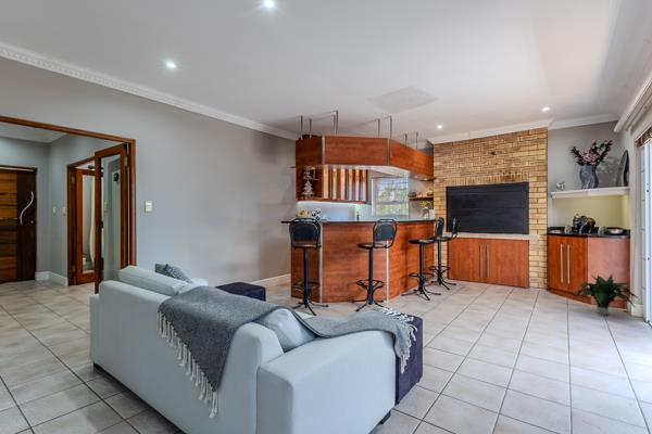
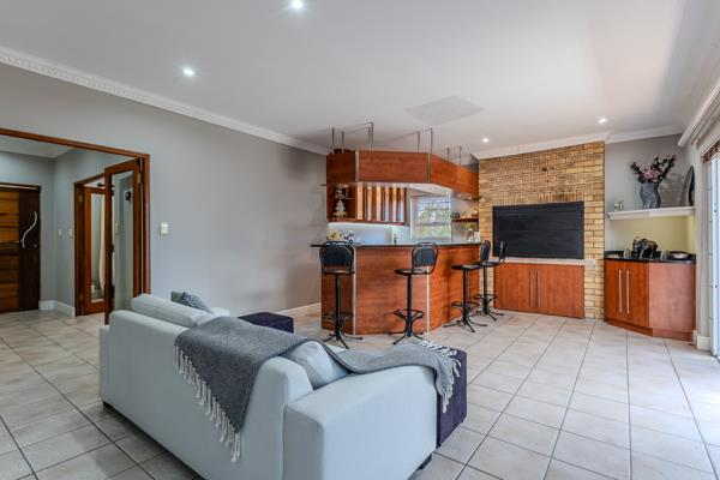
- potted plant [570,273,639,317]
